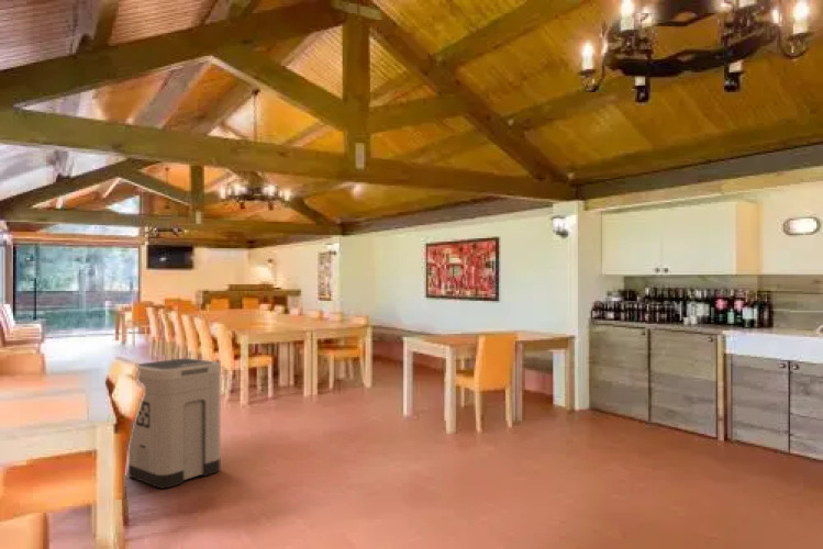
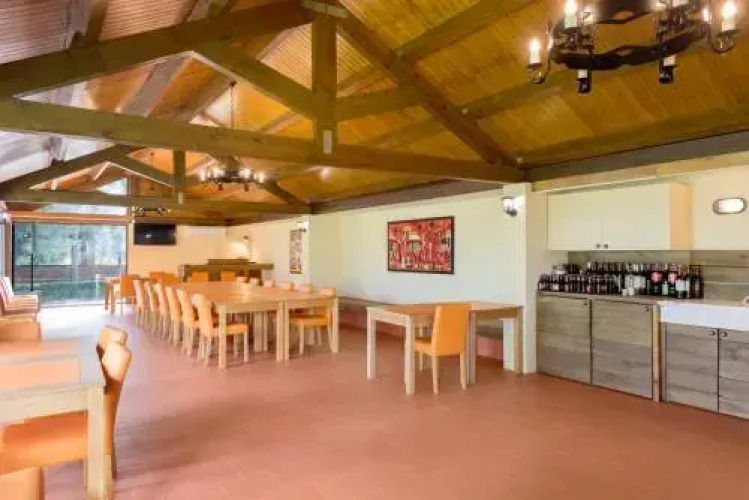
- trash can [127,357,221,490]
